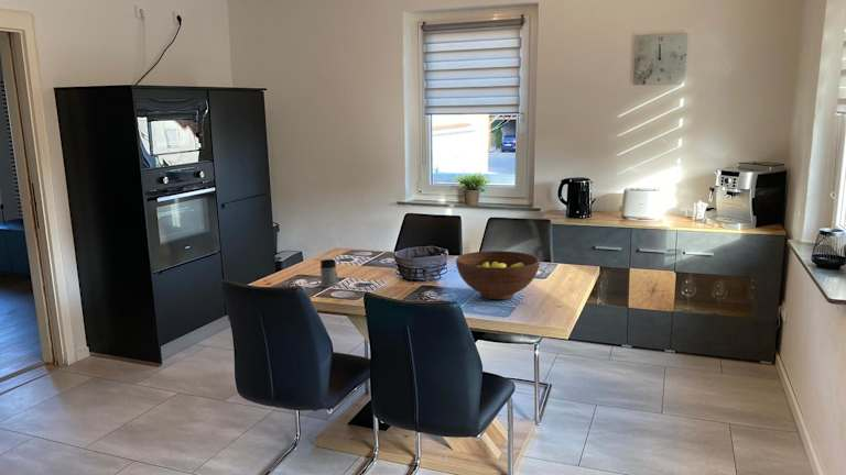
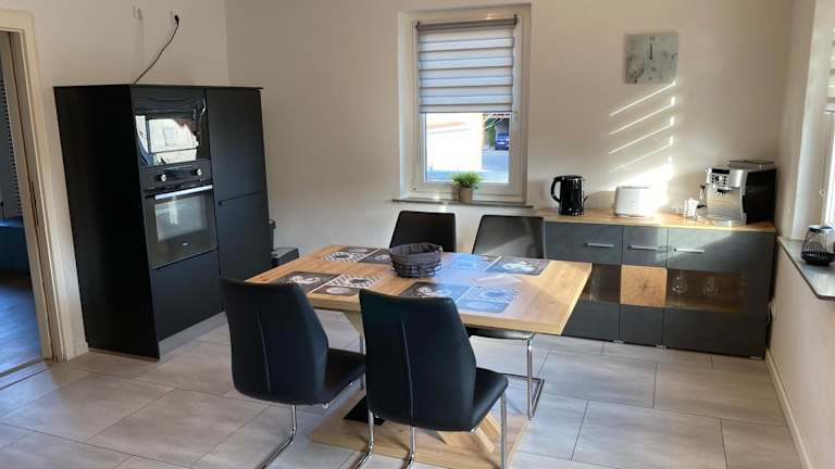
- fruit bowl [455,250,541,300]
- mug [318,258,339,289]
